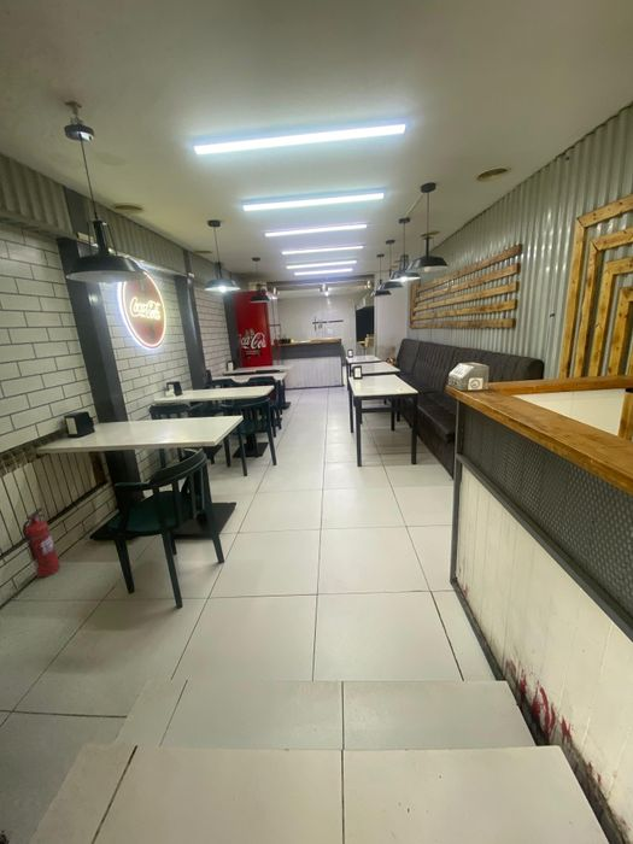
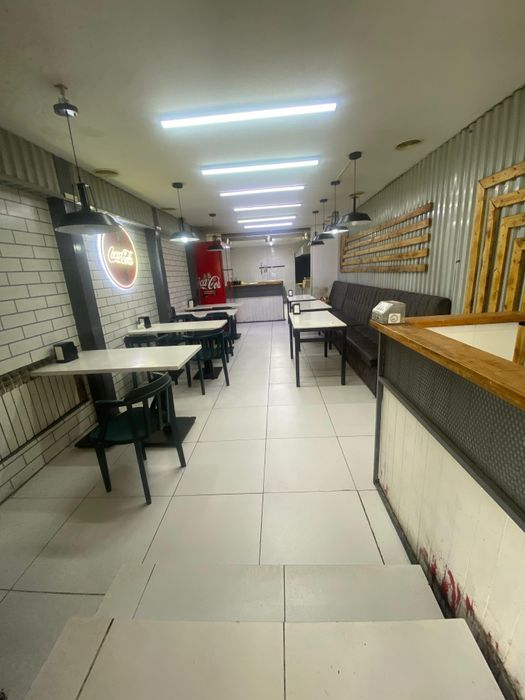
- fire extinguisher [22,506,61,579]
